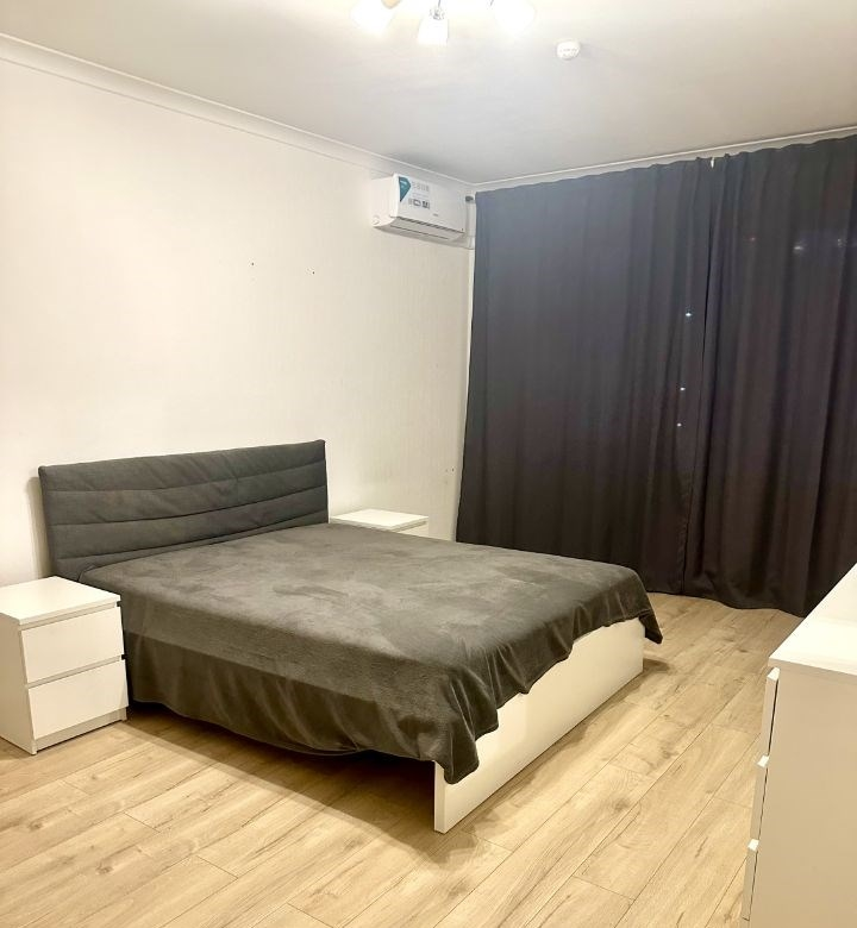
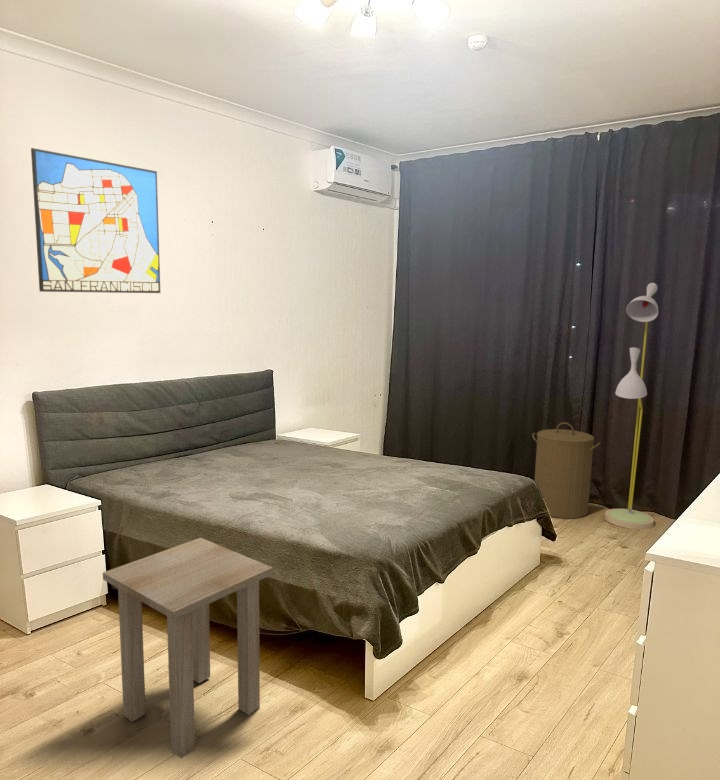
+ side table [102,537,274,759]
+ laundry hamper [531,421,601,520]
+ wall art [30,147,161,294]
+ floor lamp [604,282,659,530]
